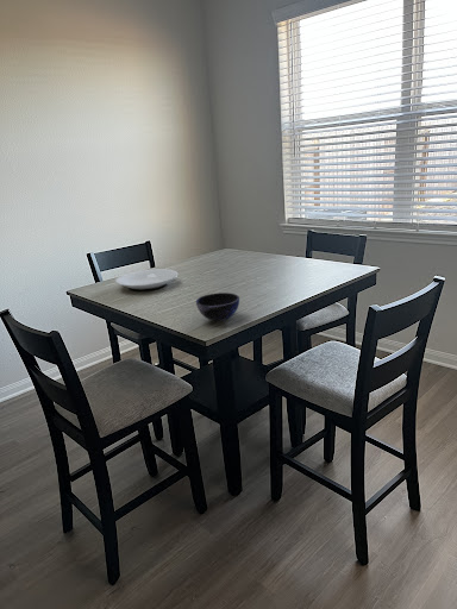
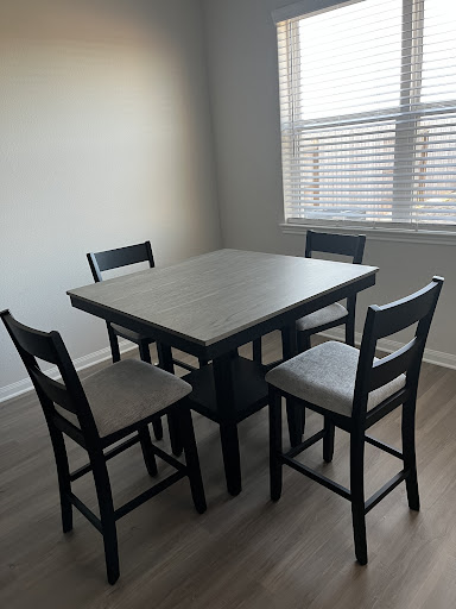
- bowl [195,291,240,322]
- plate [114,268,179,293]
